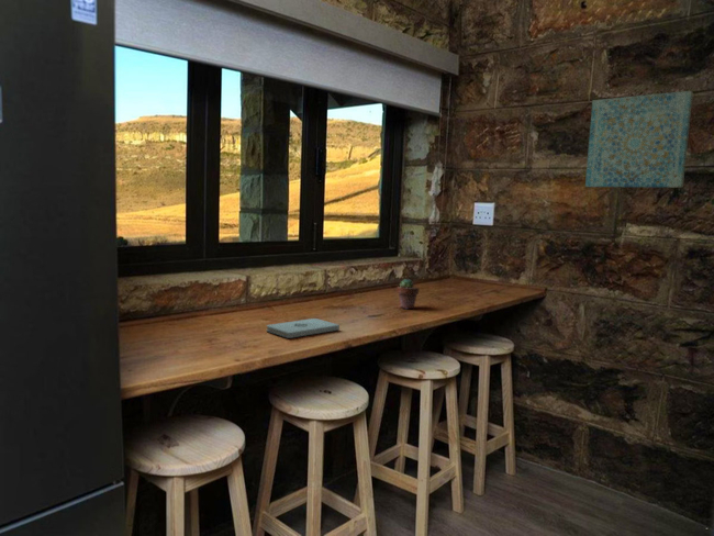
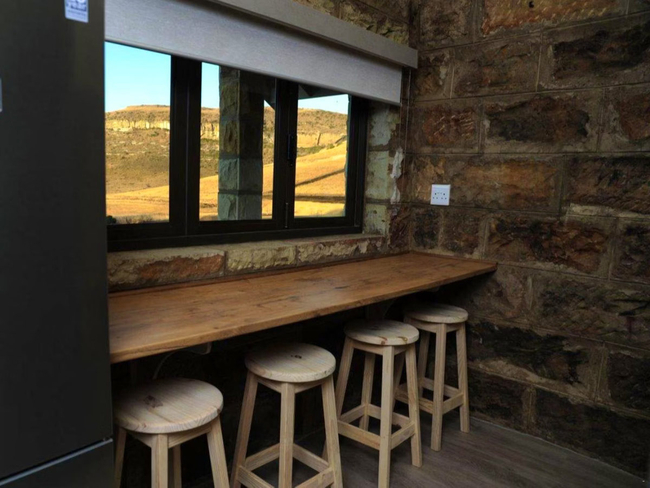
- notepad [266,317,341,339]
- wall art [584,90,694,189]
- potted succulent [395,278,420,310]
